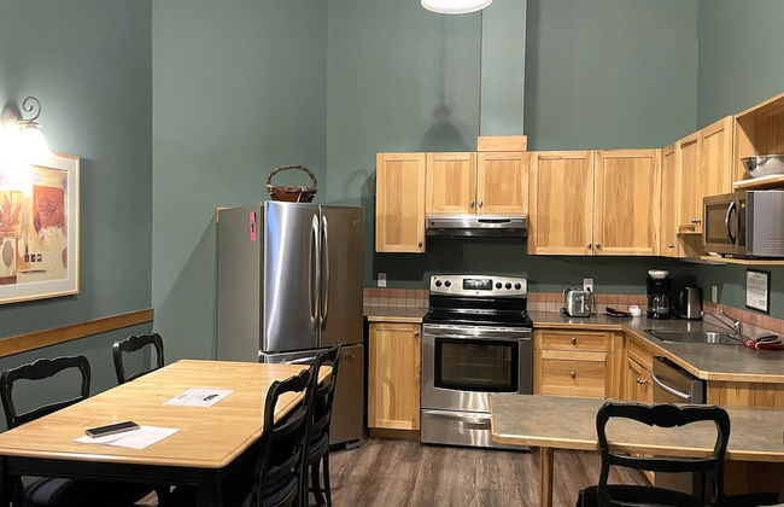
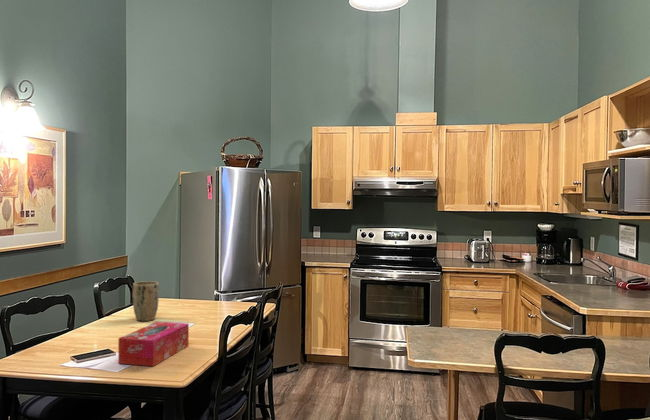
+ tissue box [117,321,190,367]
+ plant pot [131,280,160,322]
